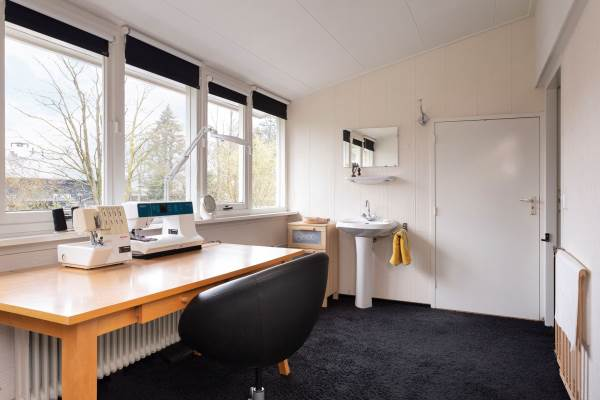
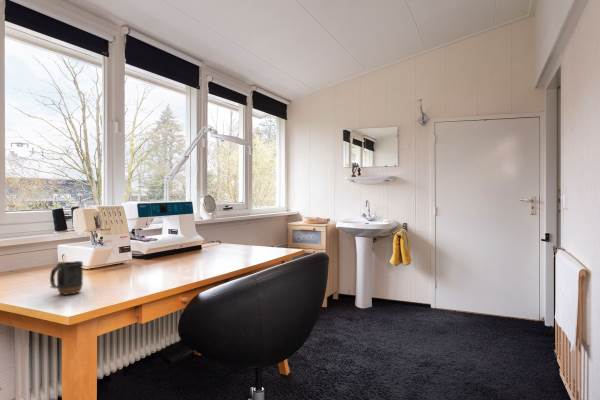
+ mug [49,260,84,296]
